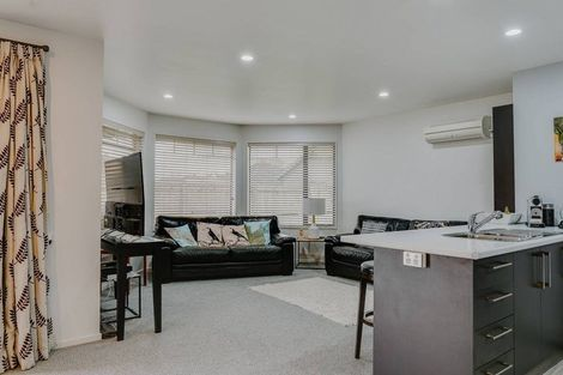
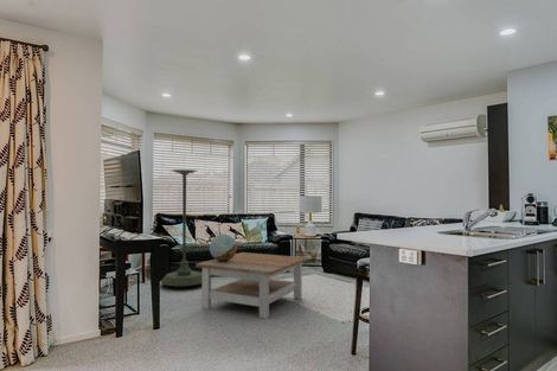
+ decorative sphere [209,232,238,262]
+ coffee table [194,251,309,320]
+ plant stand [160,168,203,287]
